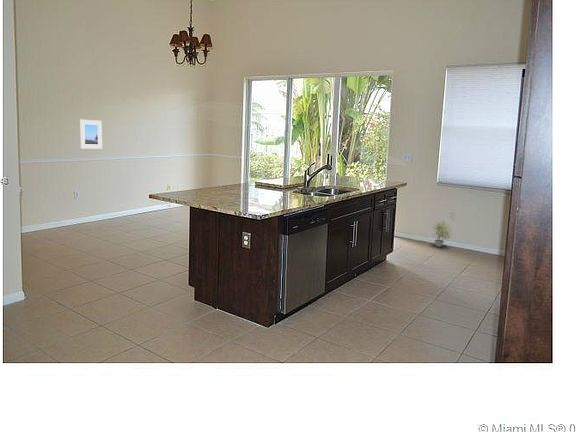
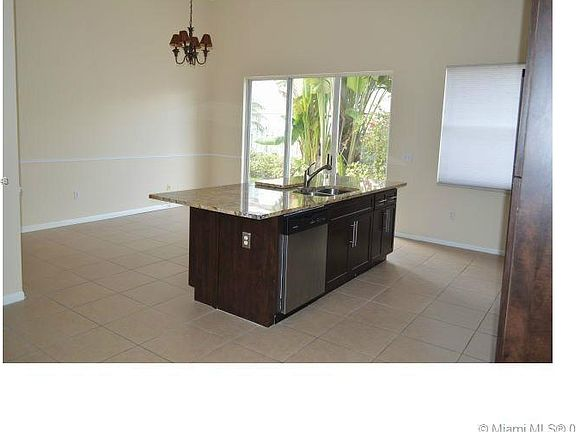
- potted plant [432,220,452,248]
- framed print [79,119,103,150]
